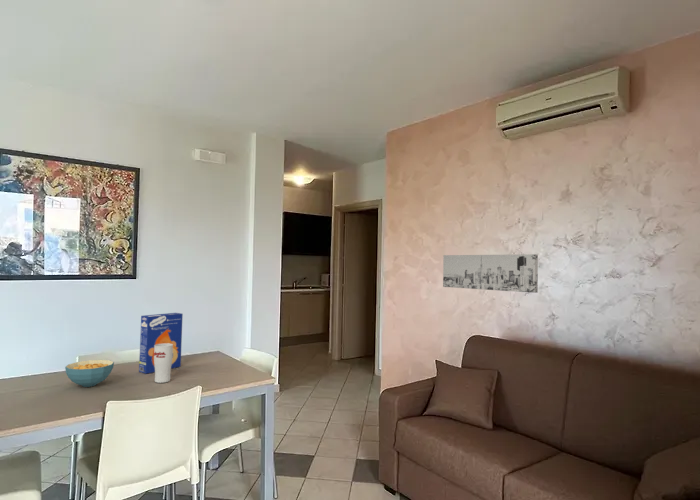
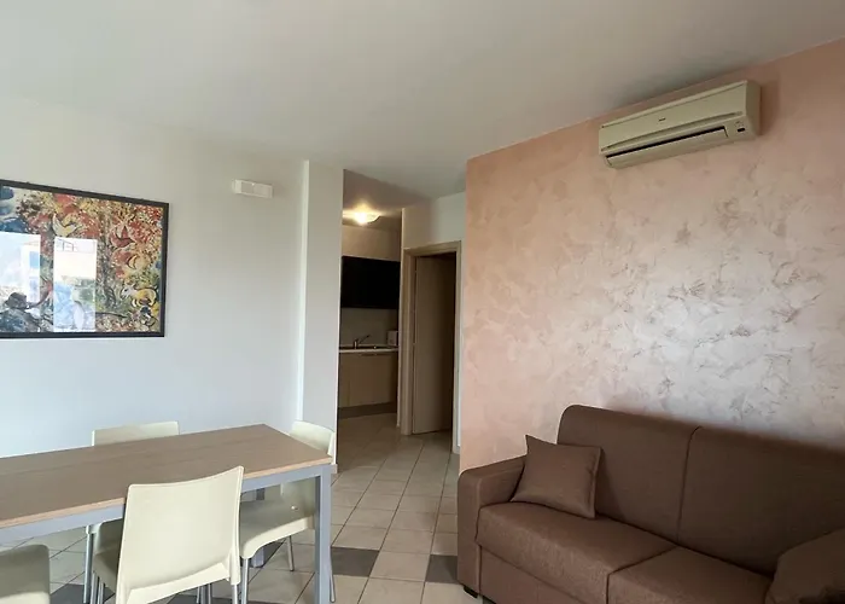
- cereal bowl [64,359,115,388]
- cereal box [138,312,184,375]
- cup [154,343,173,384]
- wall art [442,253,539,294]
